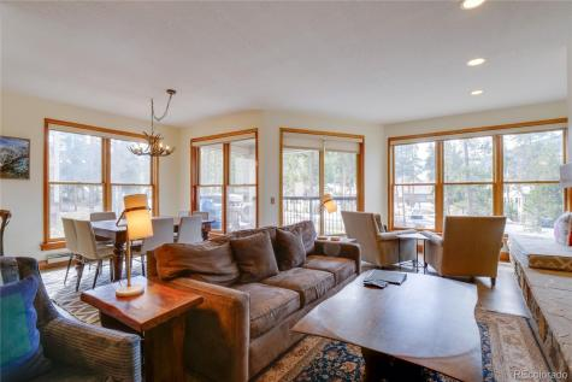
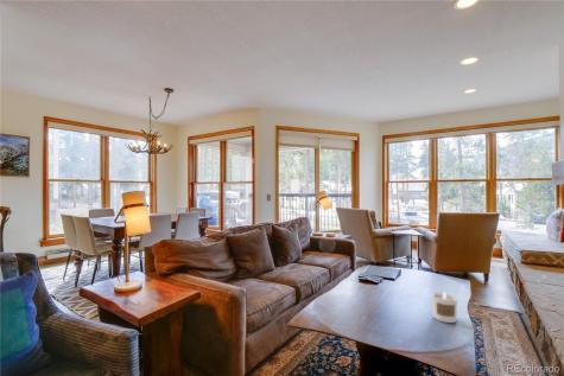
+ candle [431,291,458,324]
